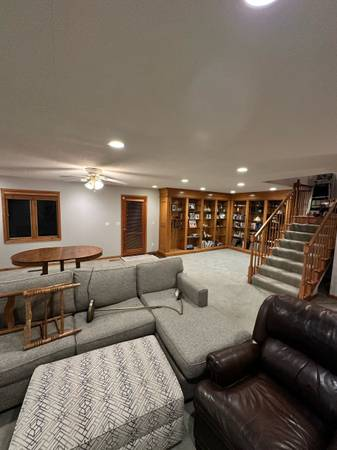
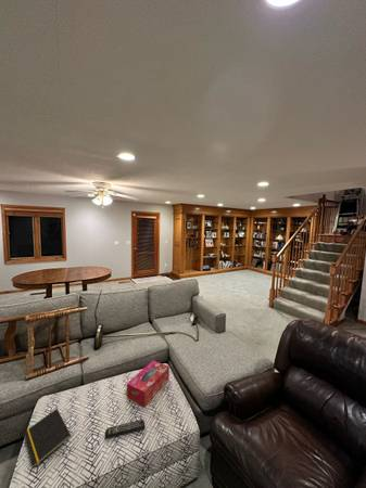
+ notepad [23,408,72,467]
+ remote control [103,419,147,439]
+ tissue box [126,359,171,408]
